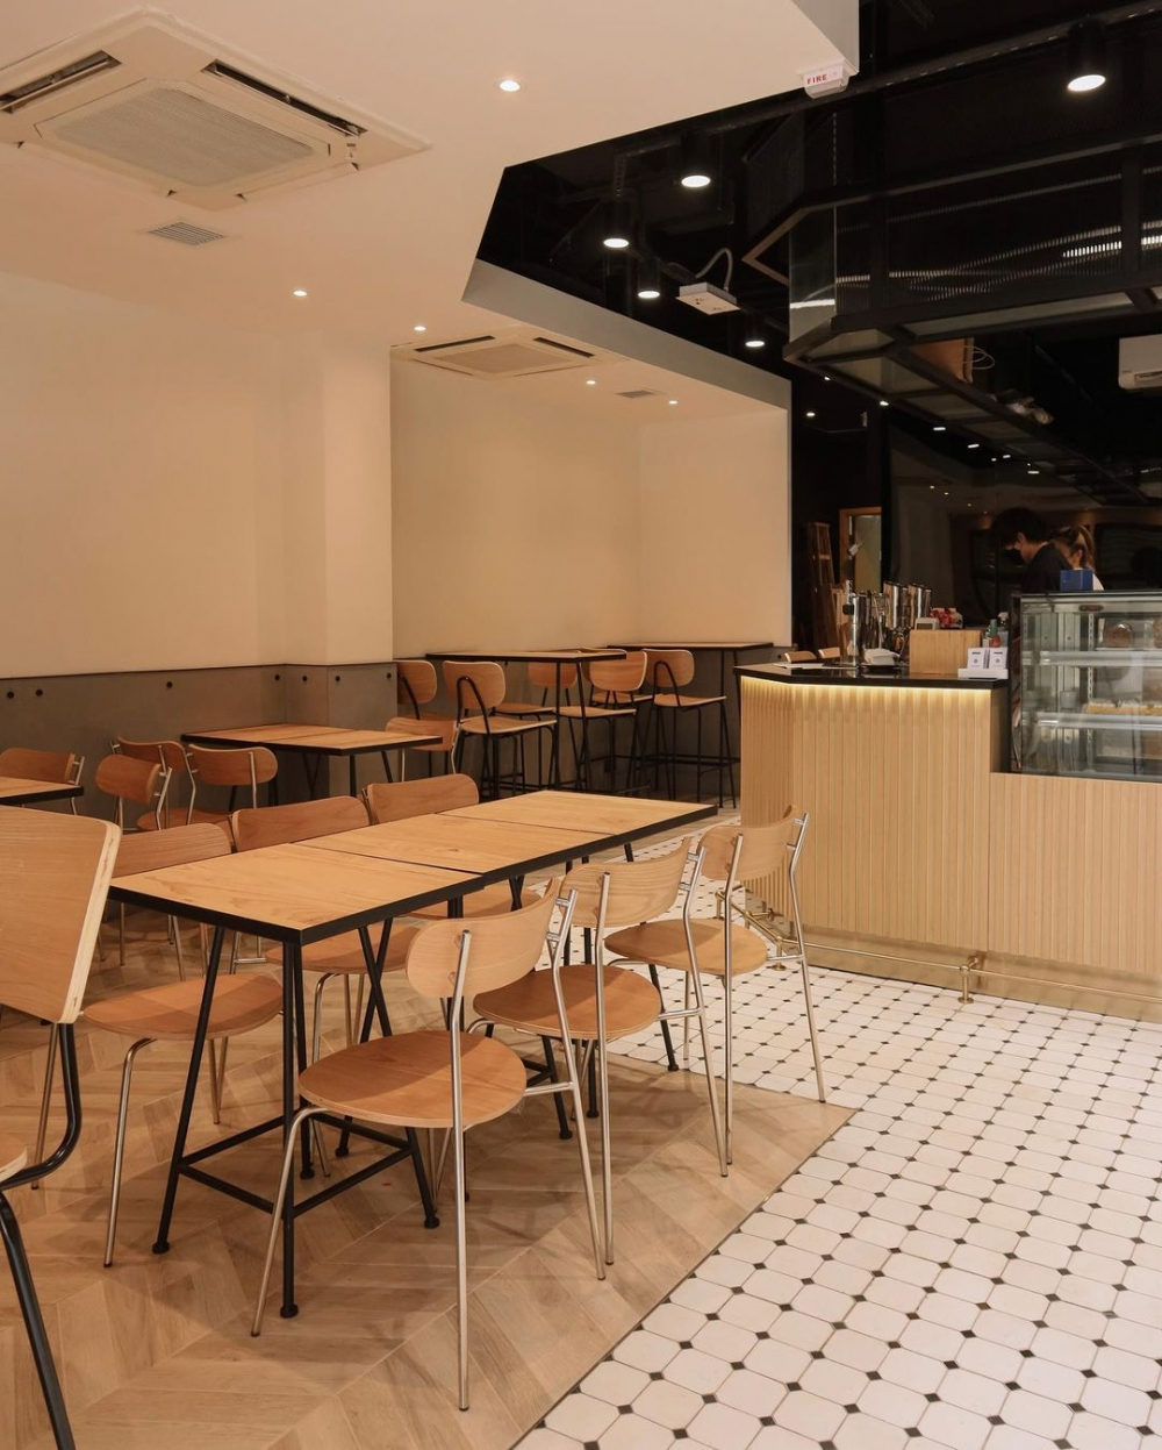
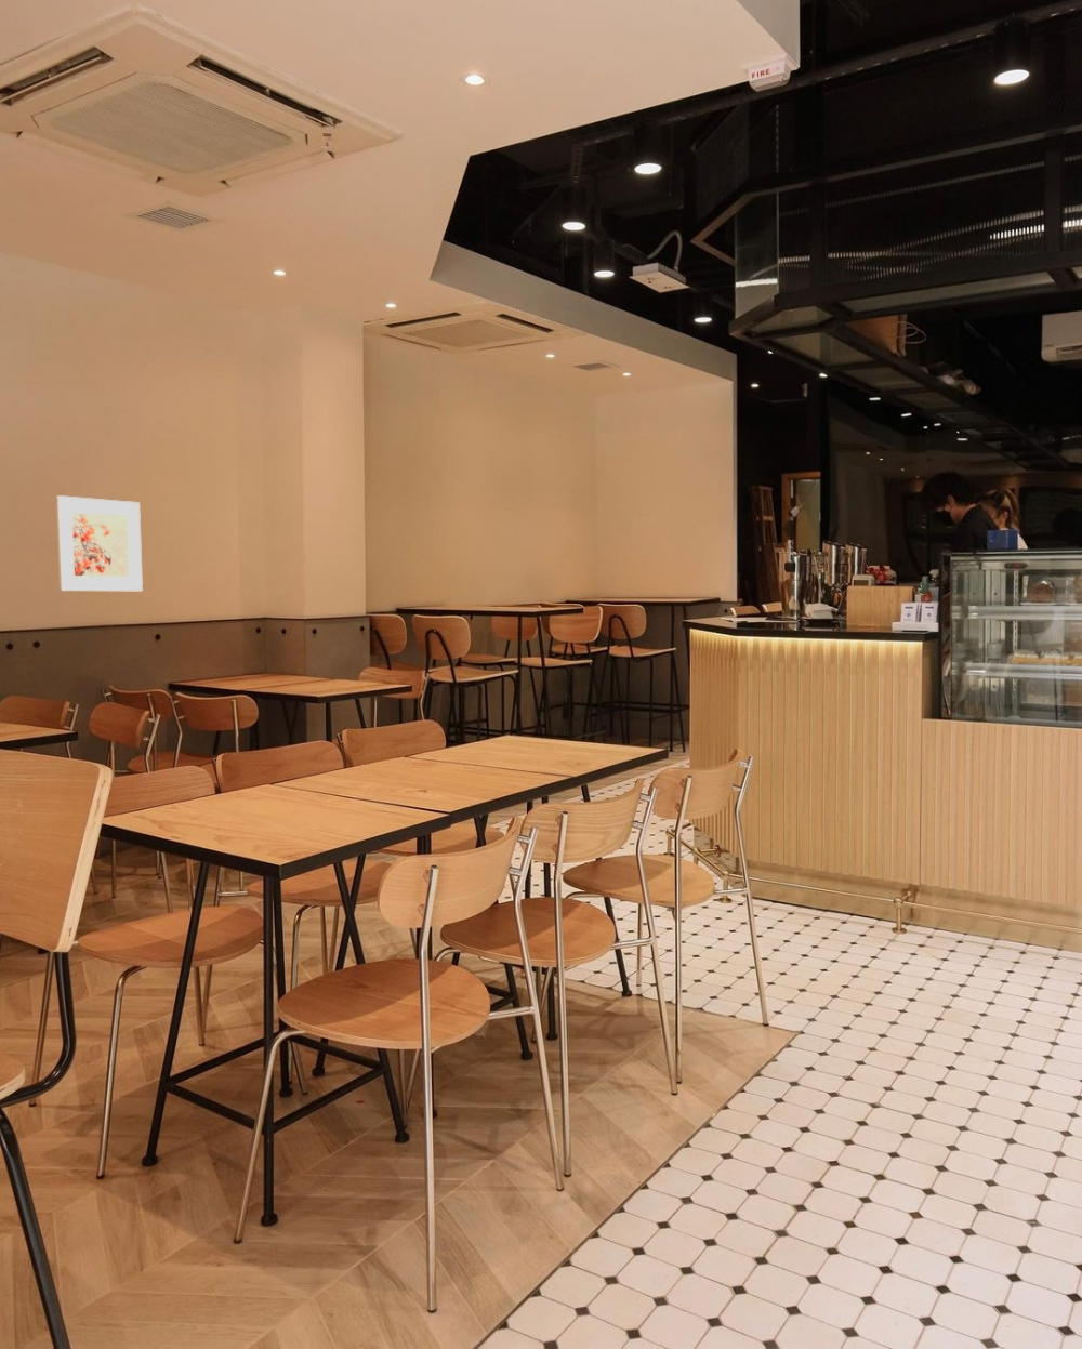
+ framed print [55,495,144,592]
